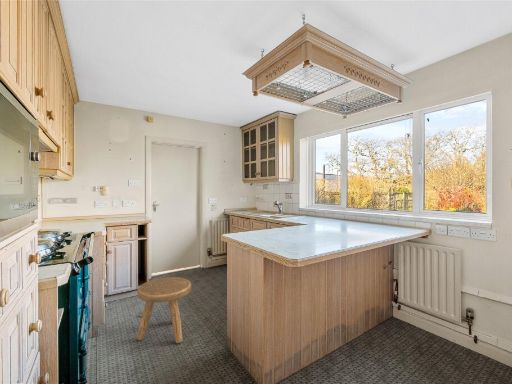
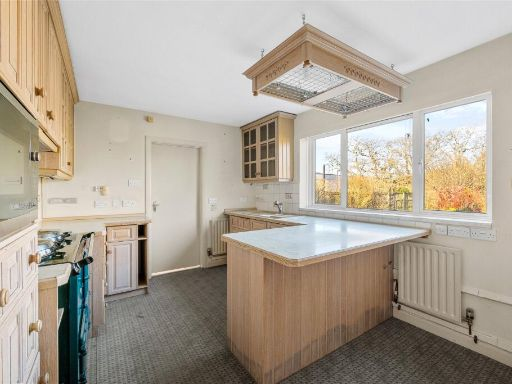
- stool [136,276,192,344]
